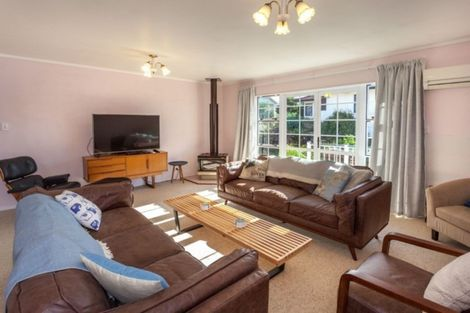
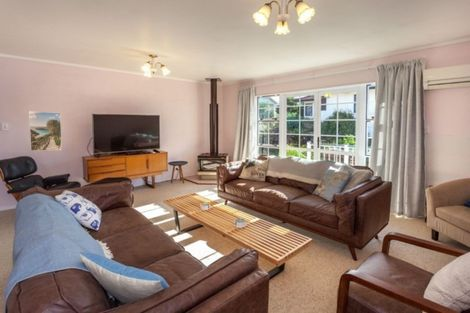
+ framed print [28,110,63,152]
